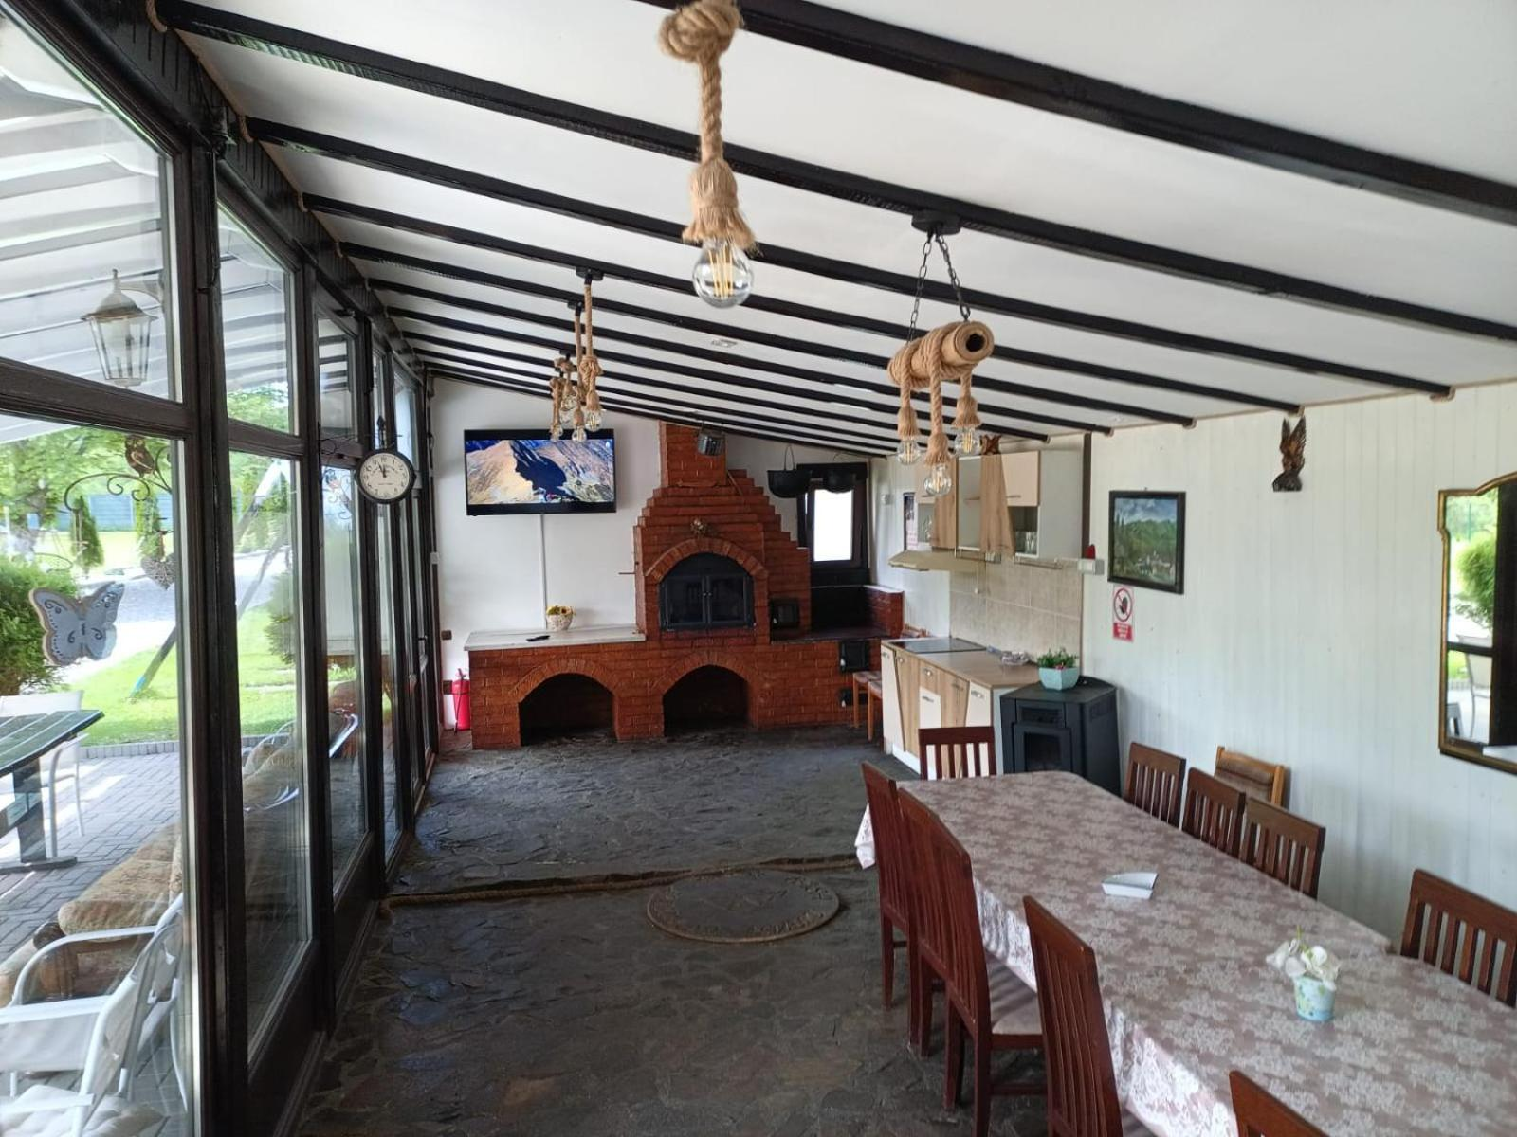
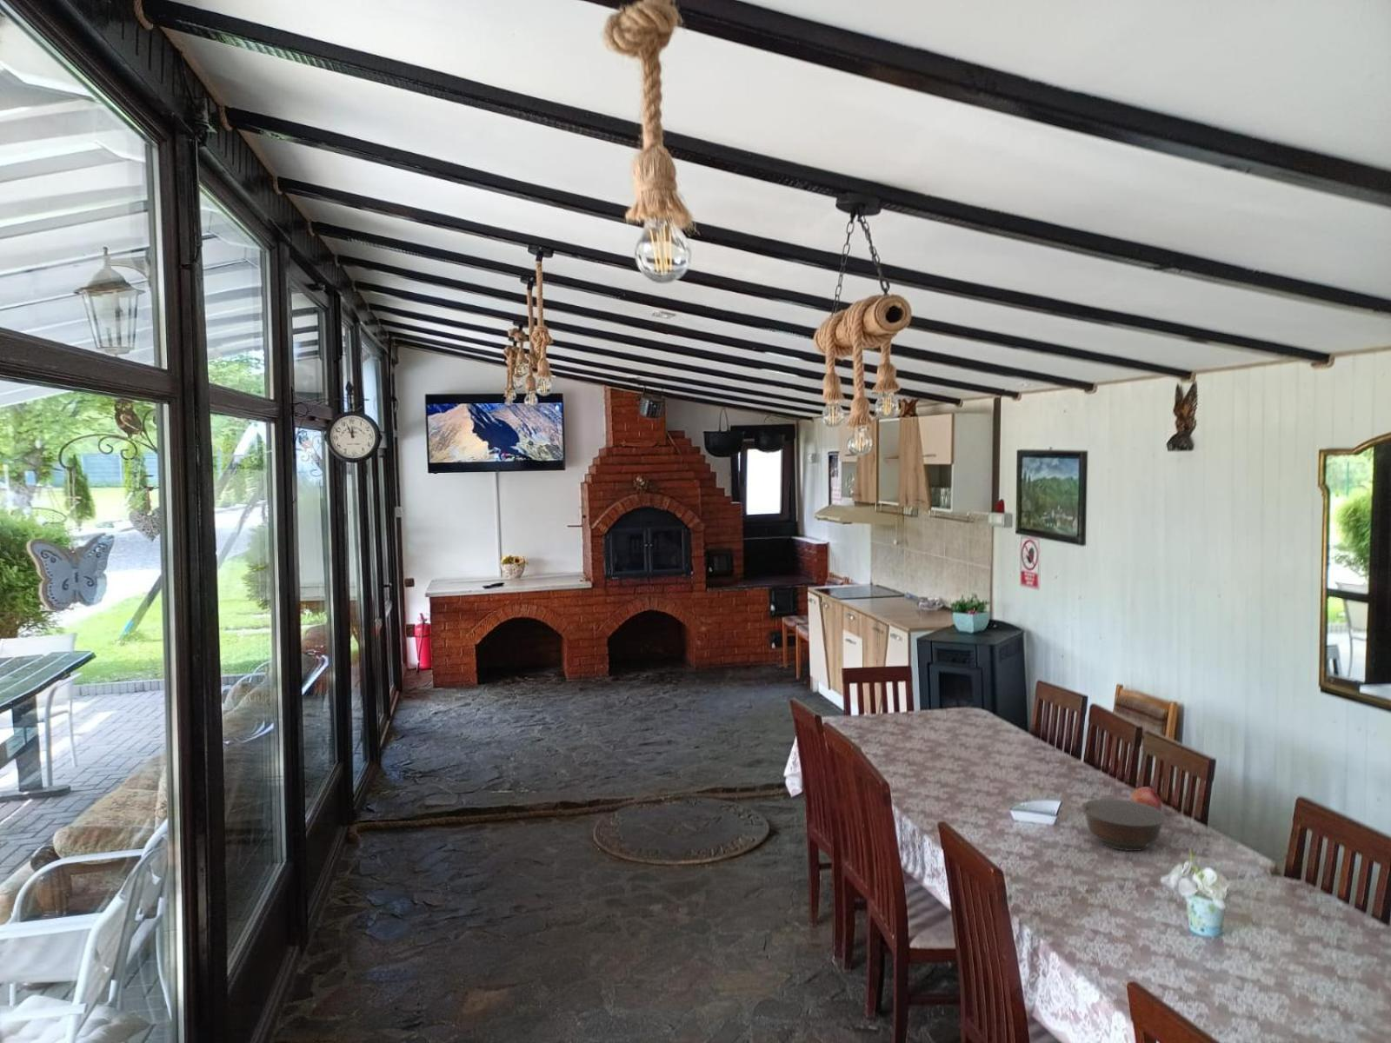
+ fruit [1130,786,1162,810]
+ bowl [1081,798,1168,851]
